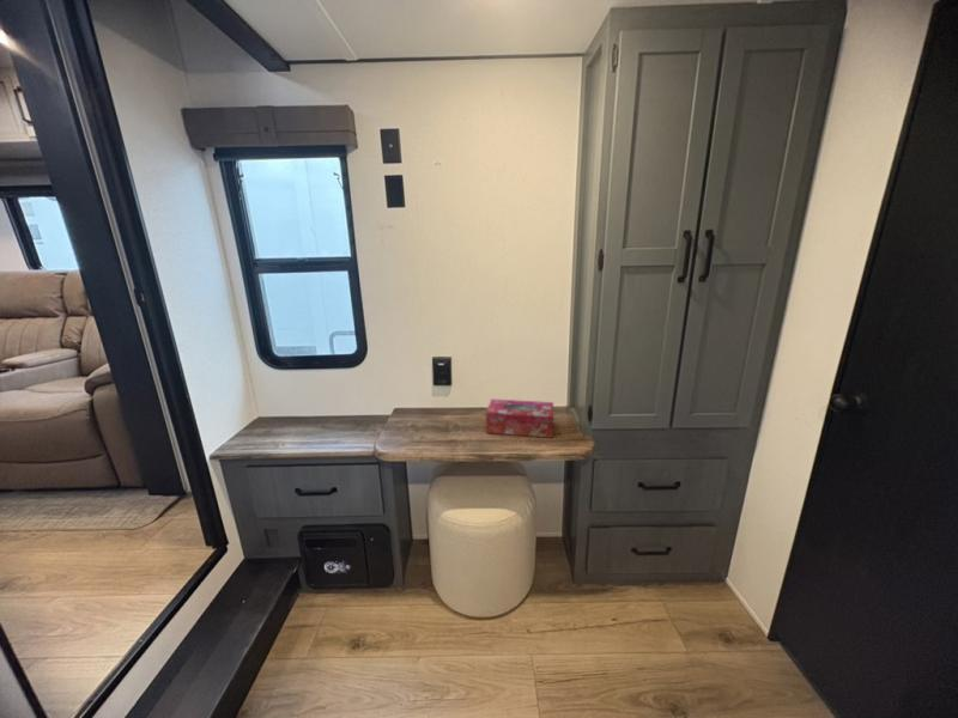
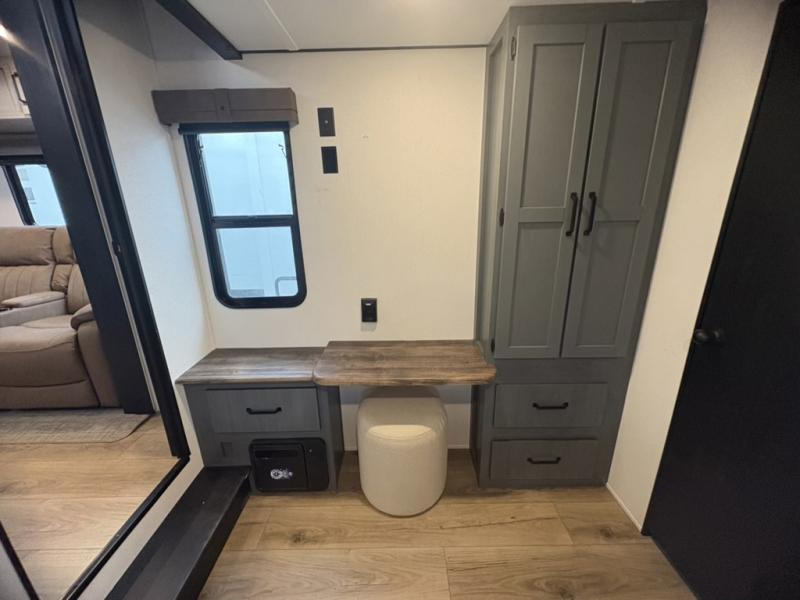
- tissue box [485,397,554,439]
